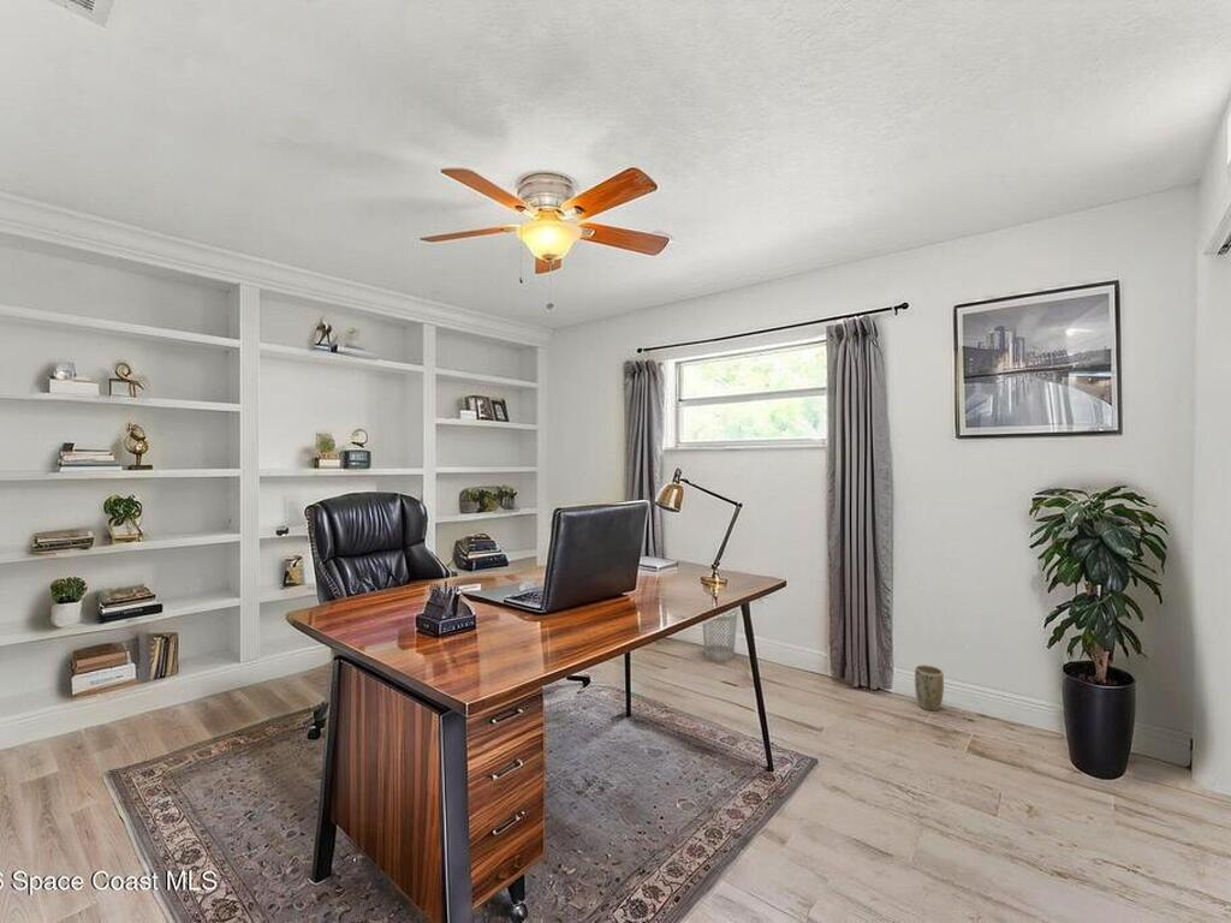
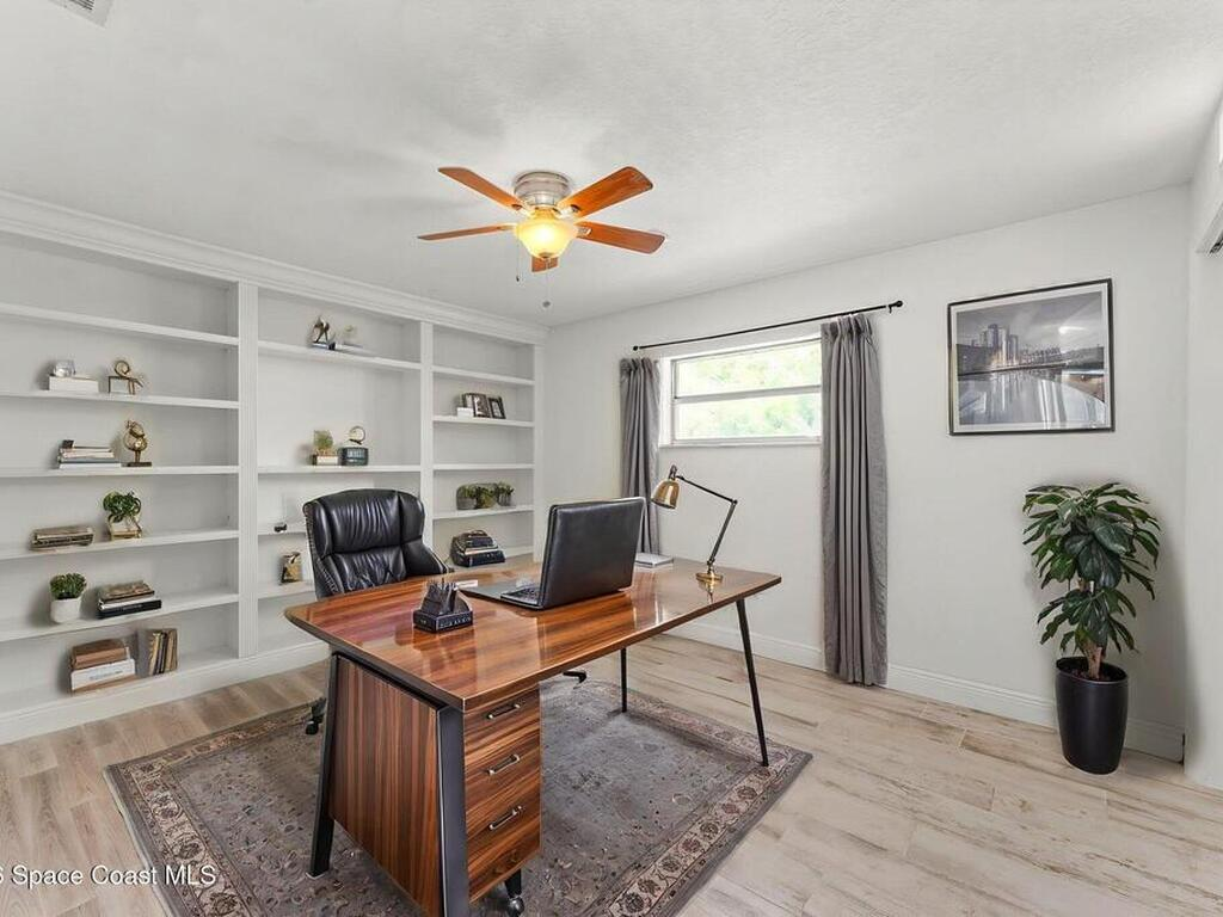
- plant pot [914,663,945,711]
- wastebasket [701,609,739,661]
